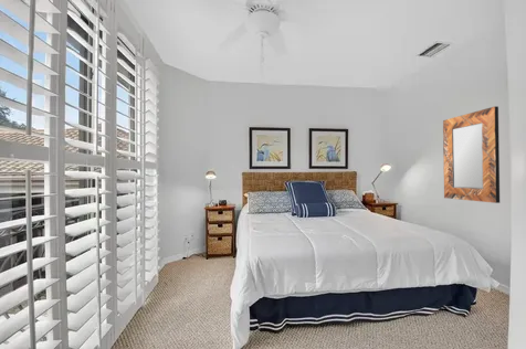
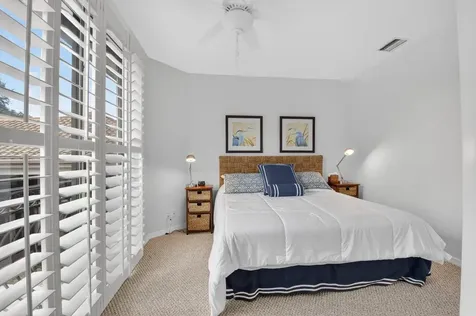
- home mirror [442,105,501,204]
